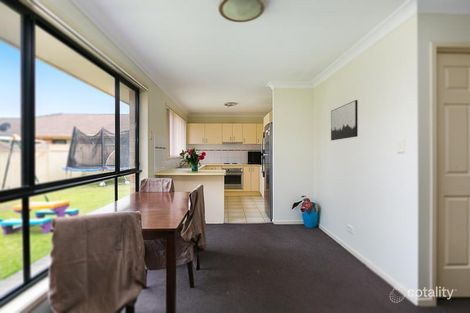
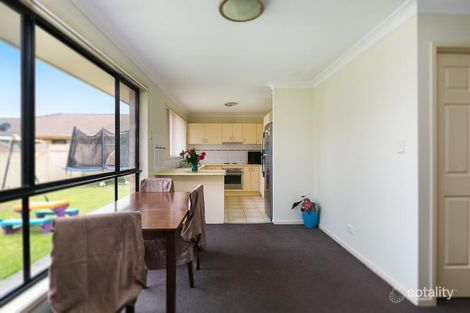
- wall art [330,99,359,141]
